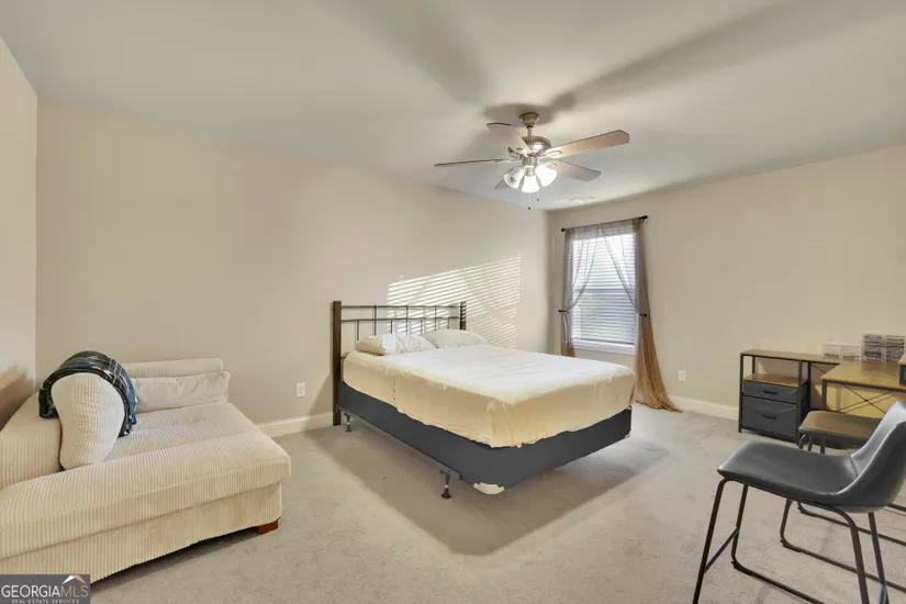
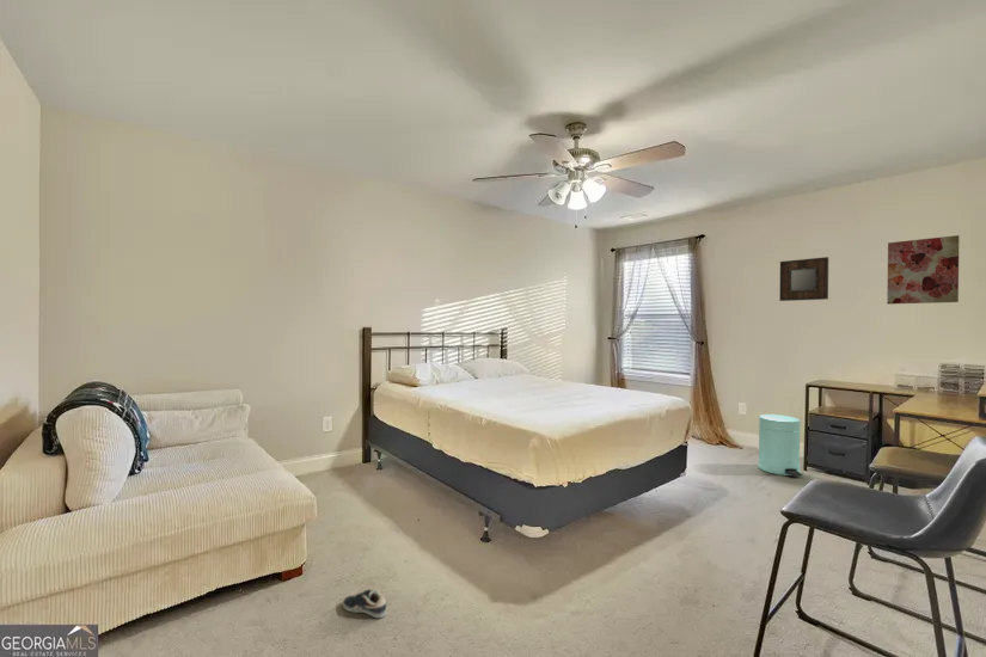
+ sneaker [342,588,388,619]
+ home mirror [778,256,829,302]
+ trash can [758,413,803,477]
+ wall art [886,234,961,305]
